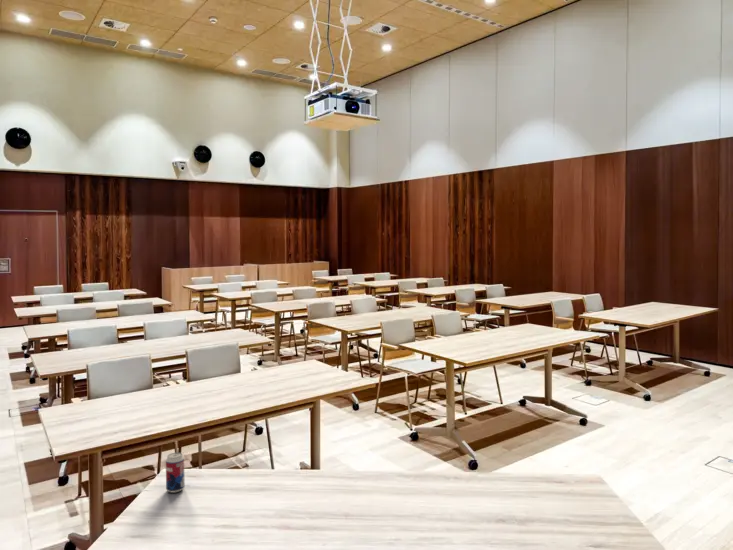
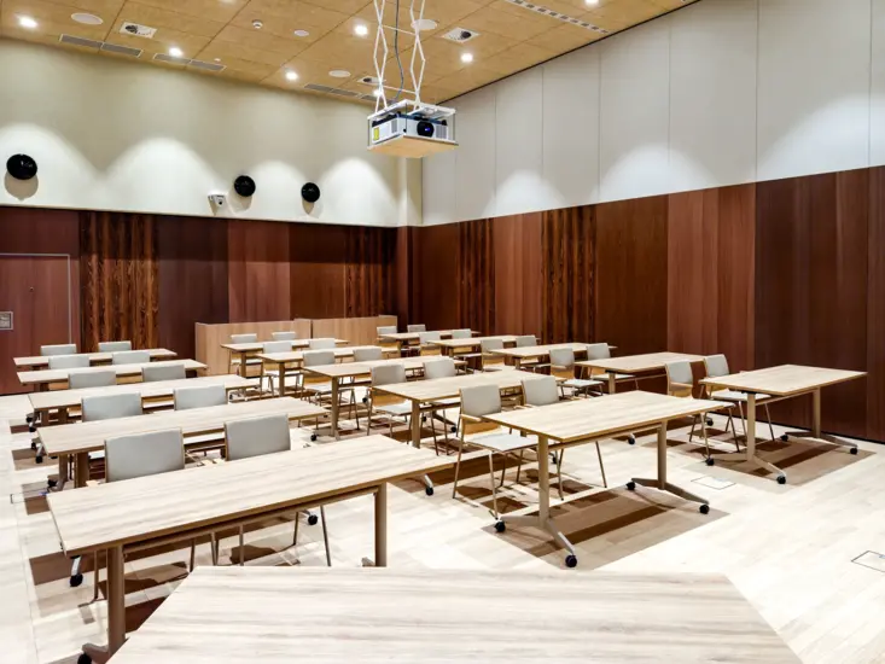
- beverage can [165,452,186,494]
